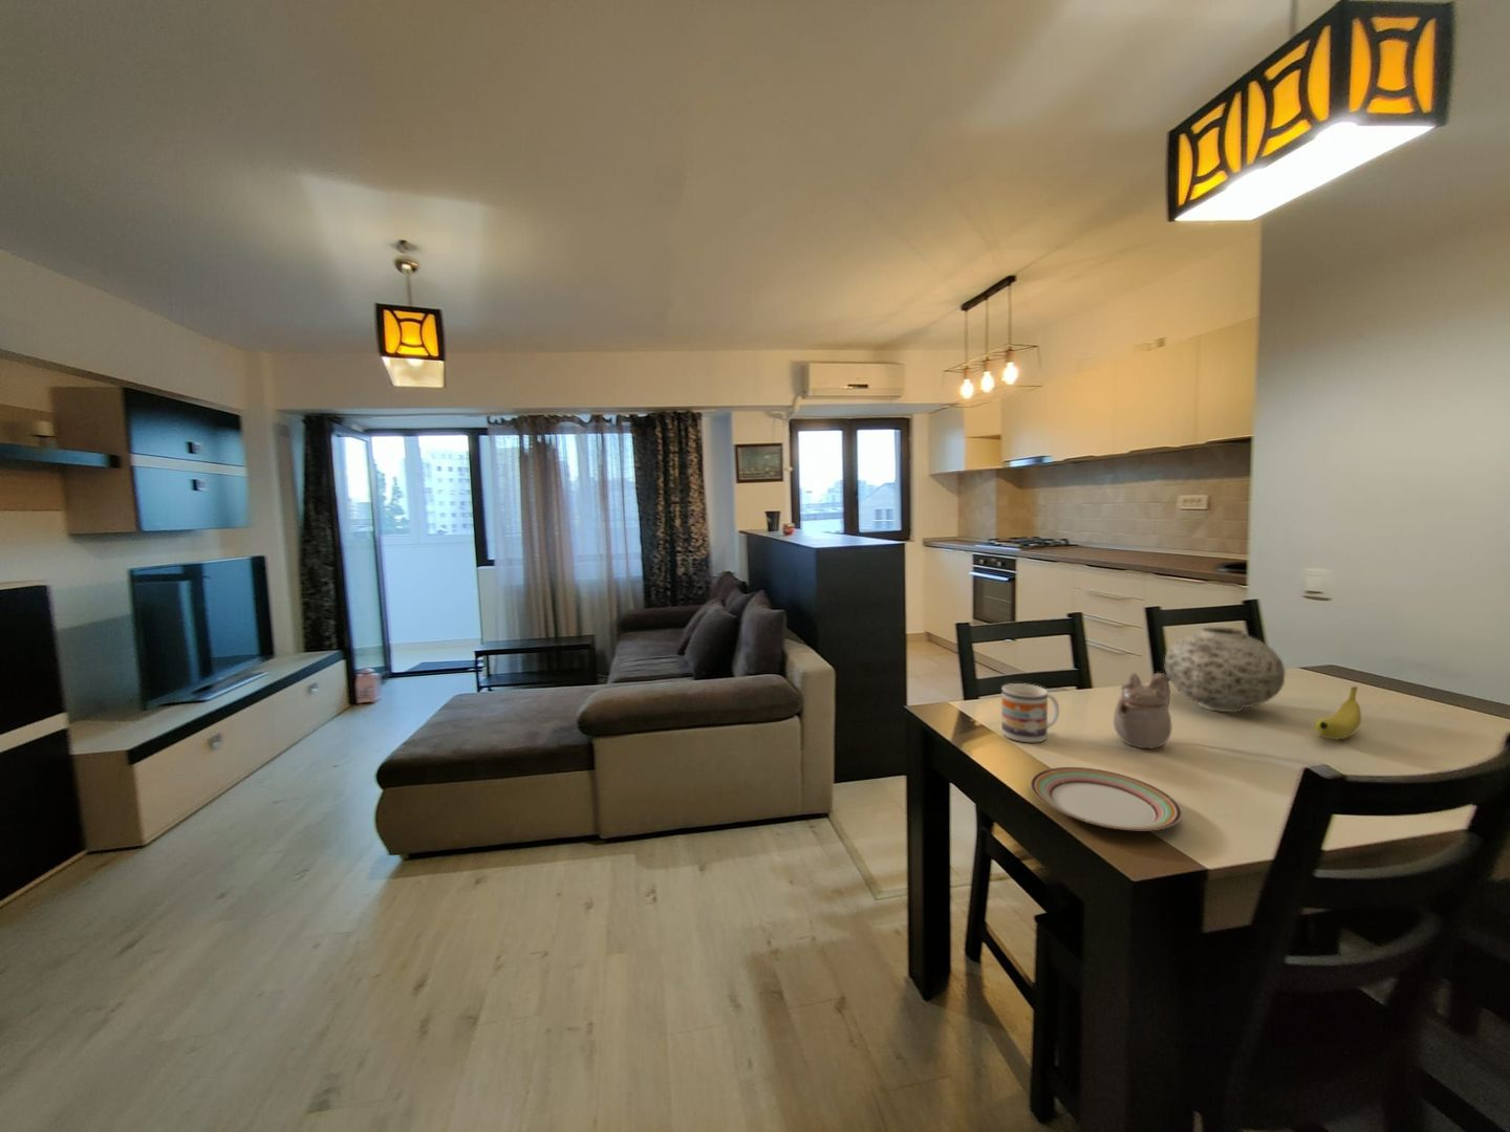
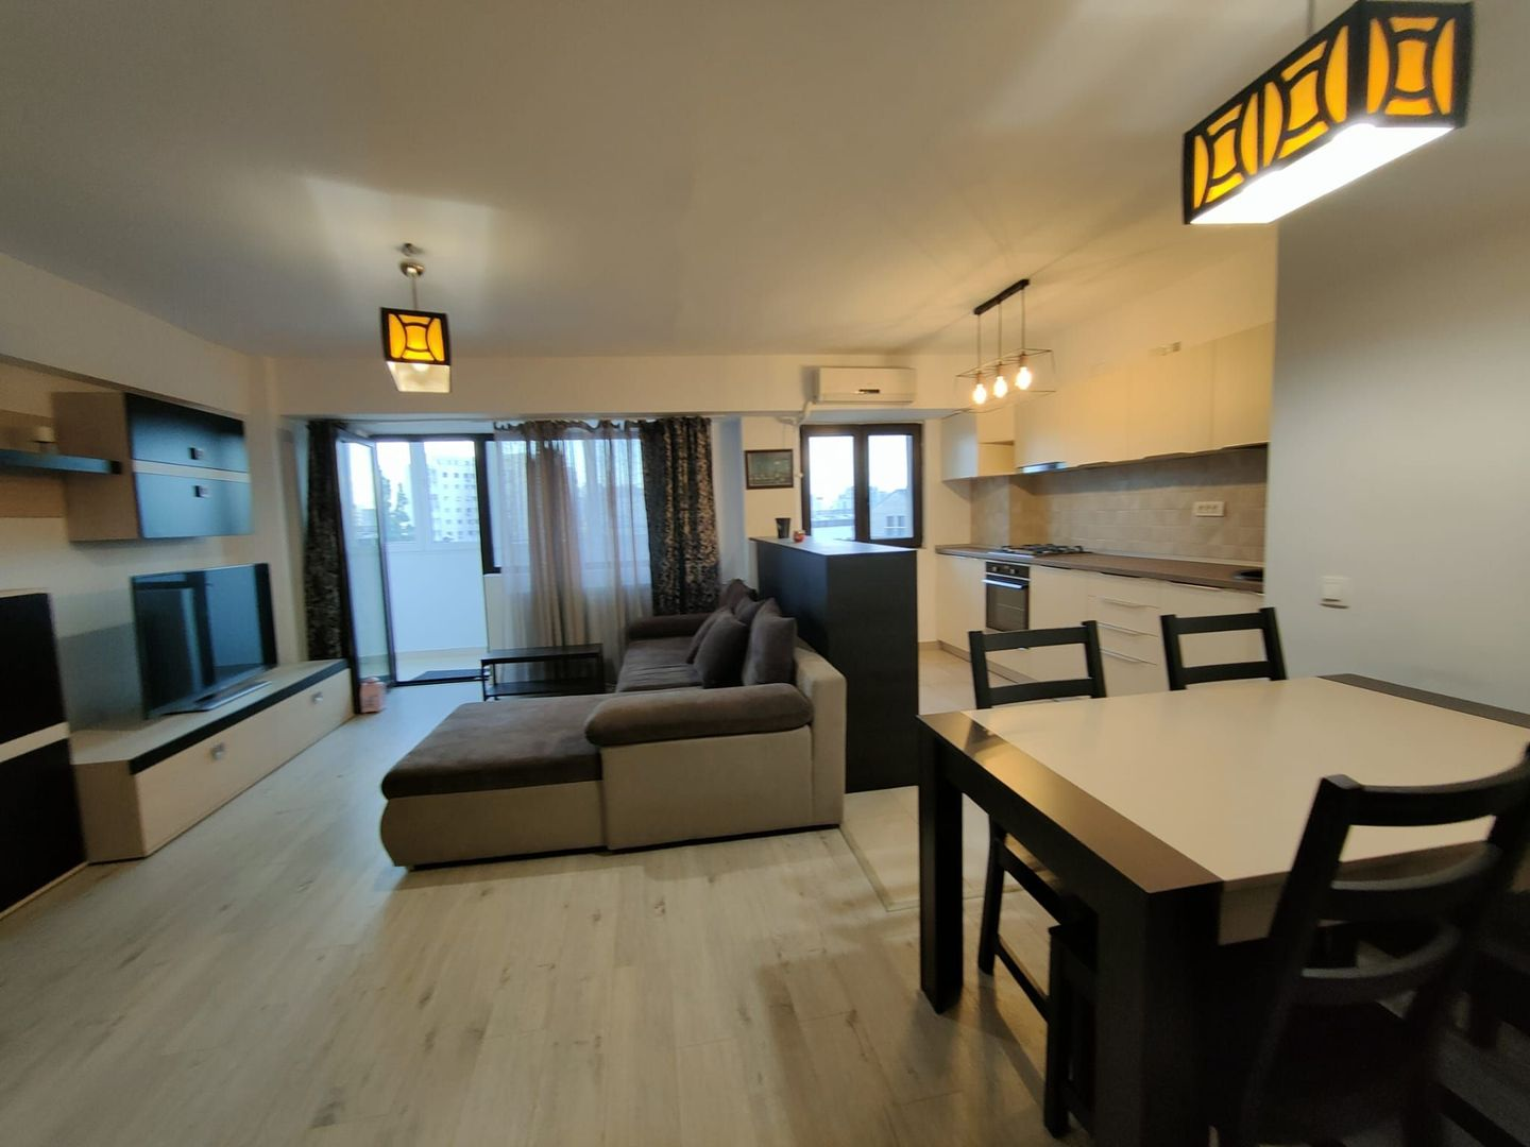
- mug [1000,683,1061,743]
- vase [1164,625,1286,713]
- teapot [1113,672,1172,749]
- plate [1030,766,1183,831]
- fruit [1314,685,1363,741]
